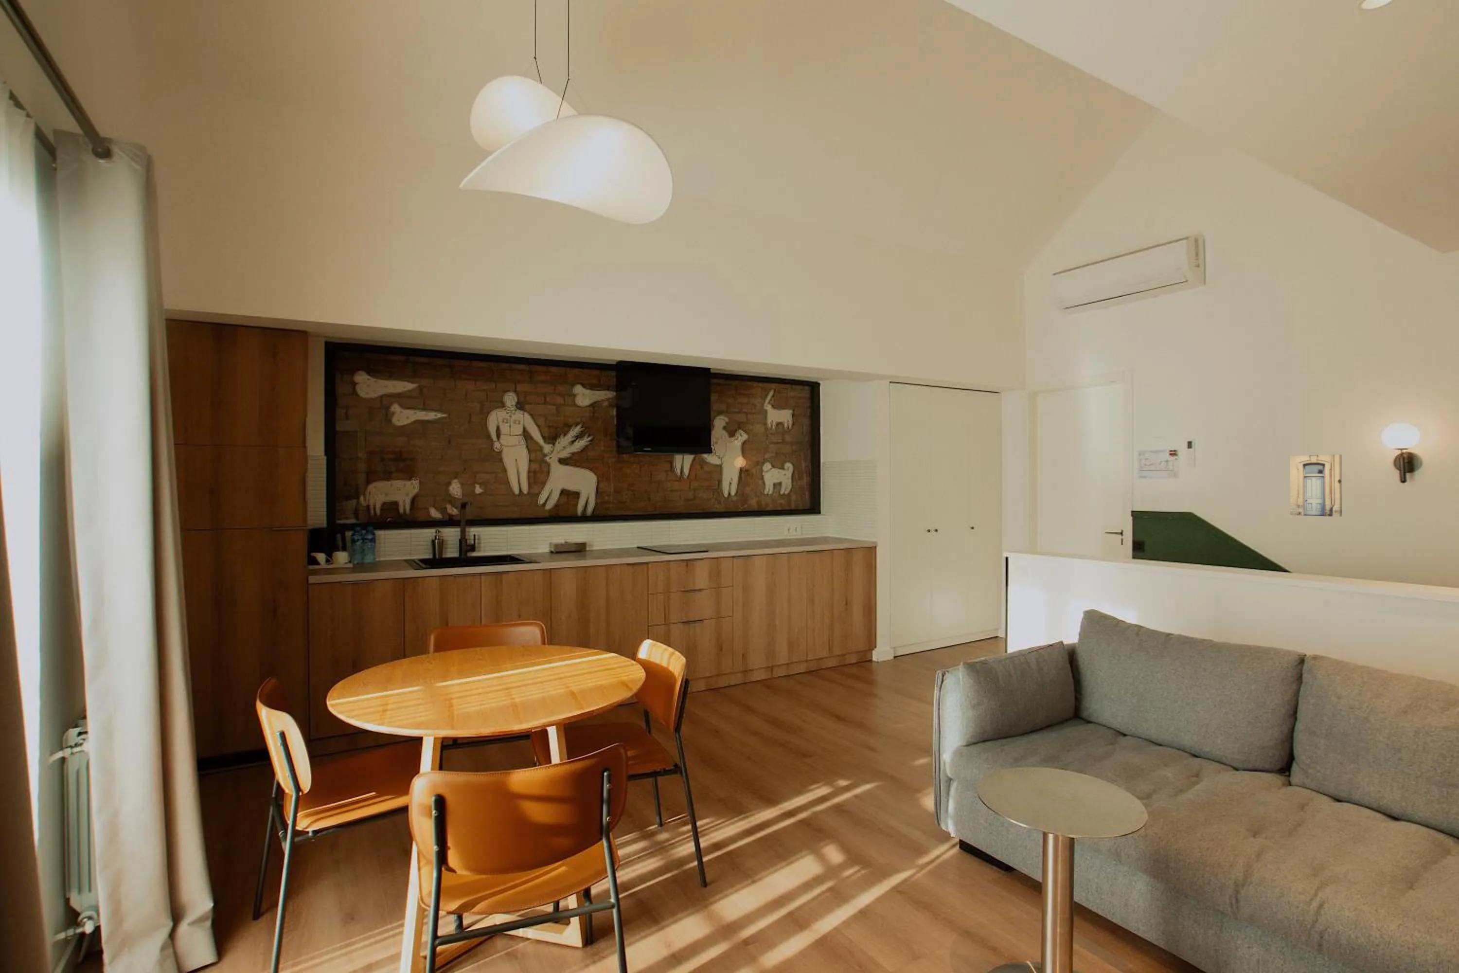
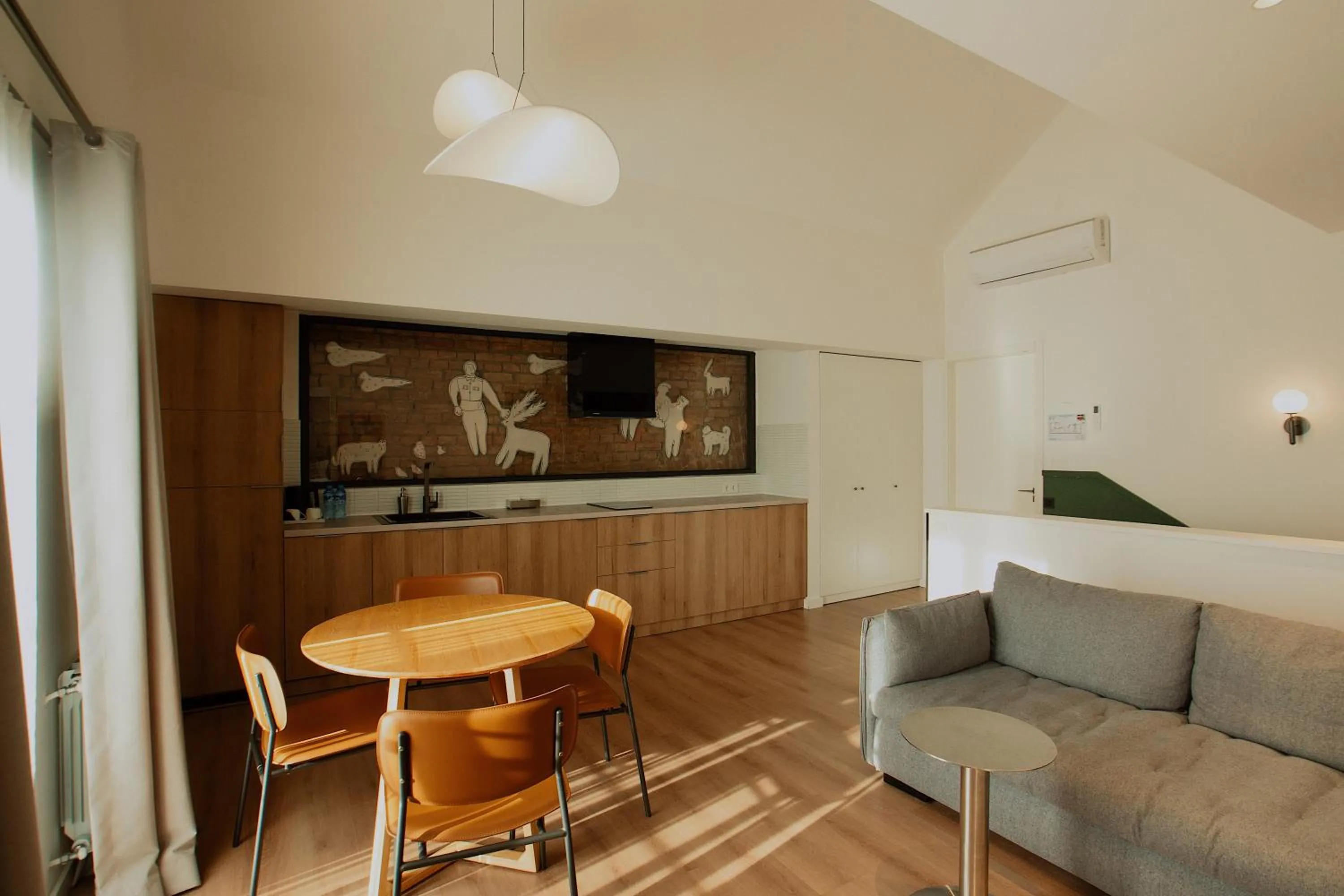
- wall art [1290,454,1343,517]
